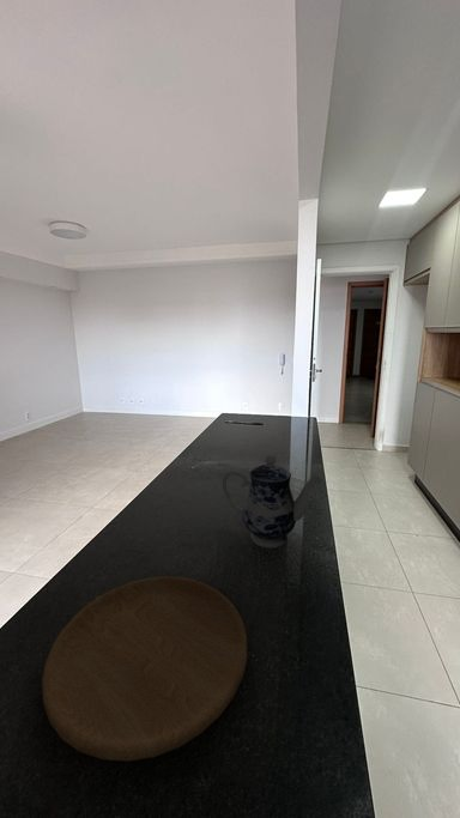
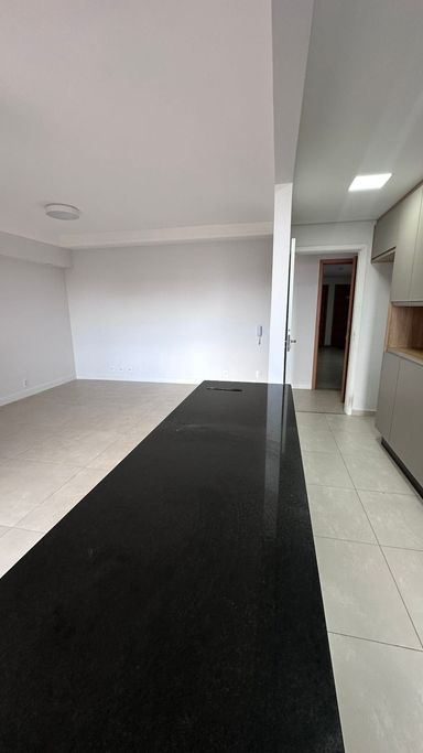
- teapot [222,454,322,549]
- cutting board [41,575,248,763]
